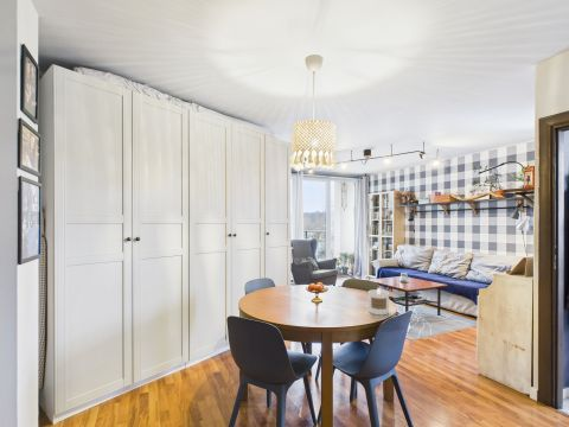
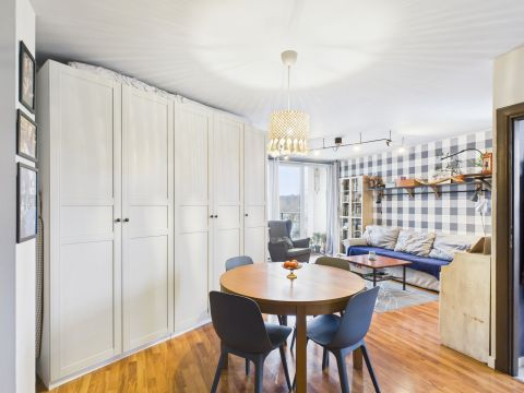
- candle [367,287,390,317]
